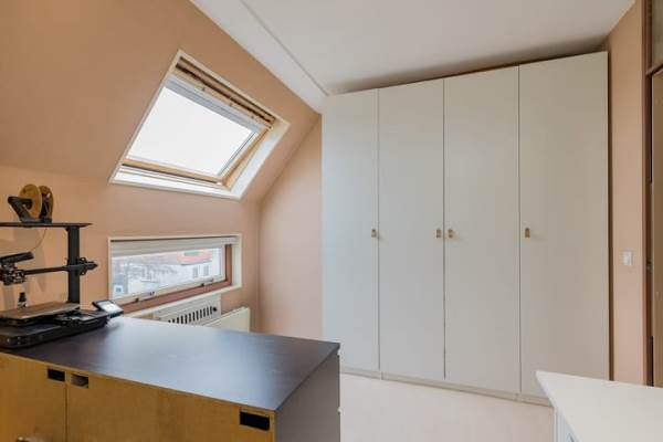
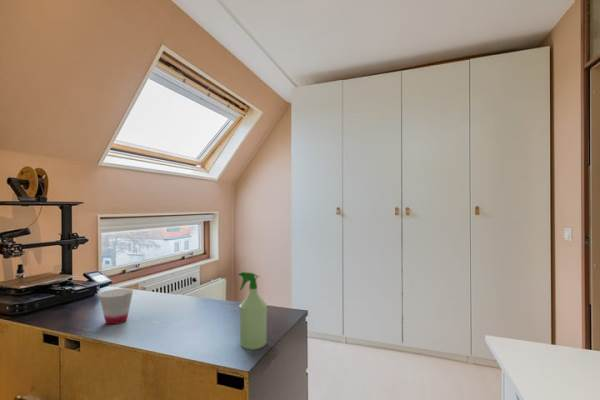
+ cup [98,288,134,325]
+ spray bottle [238,271,268,351]
